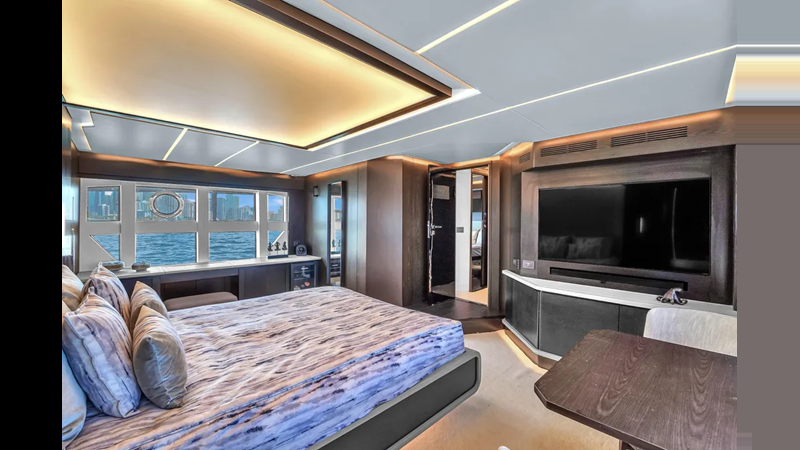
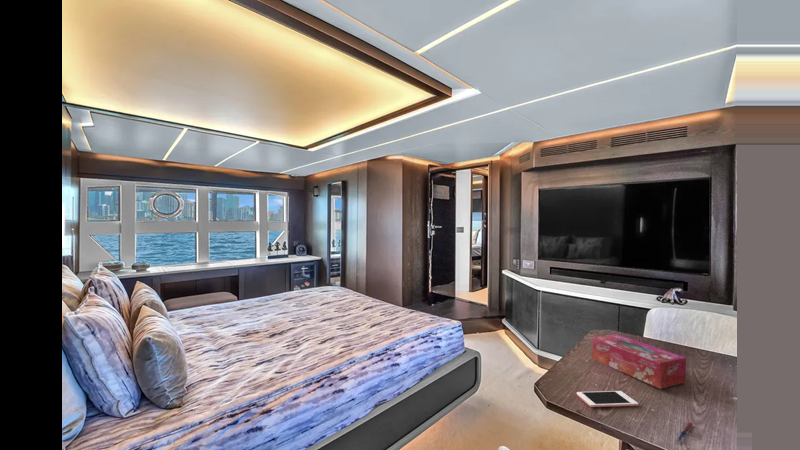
+ tissue box [592,333,687,390]
+ cell phone [576,390,639,408]
+ pen [675,421,695,443]
